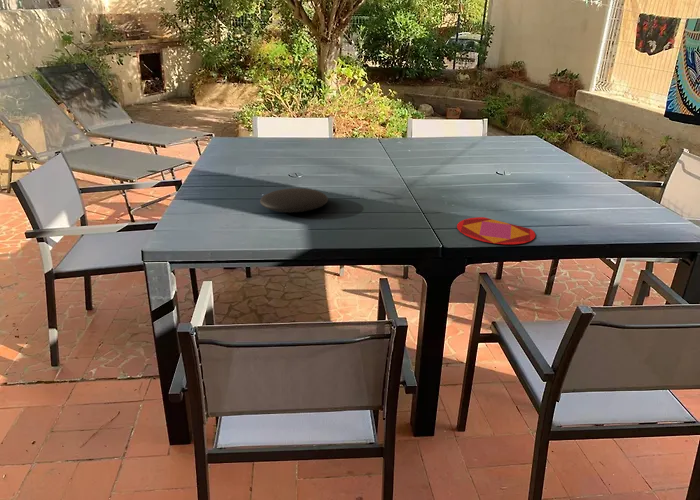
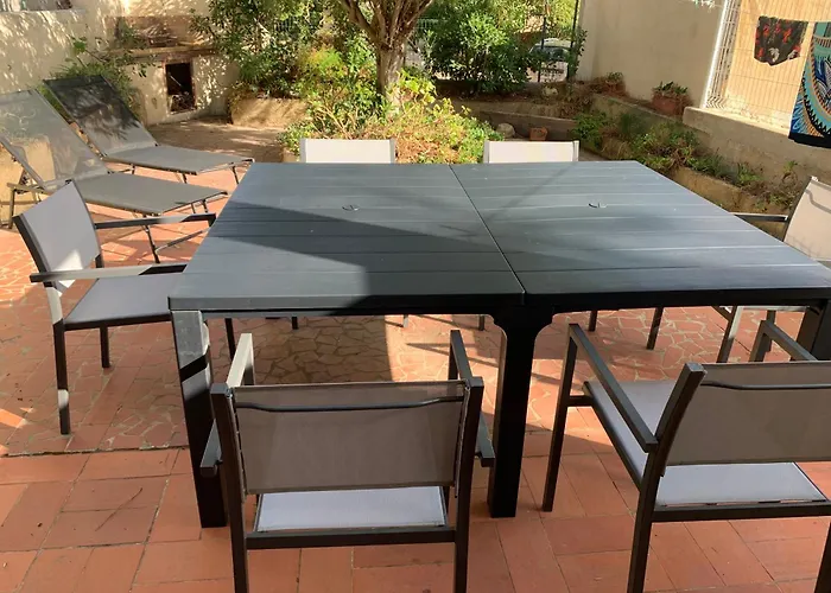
- plate [456,216,536,245]
- plate [259,187,329,213]
